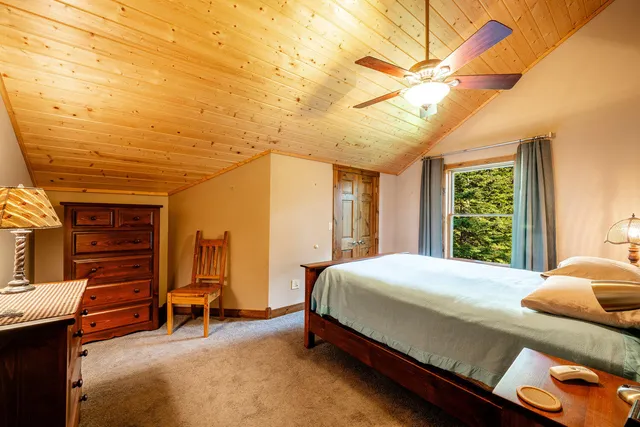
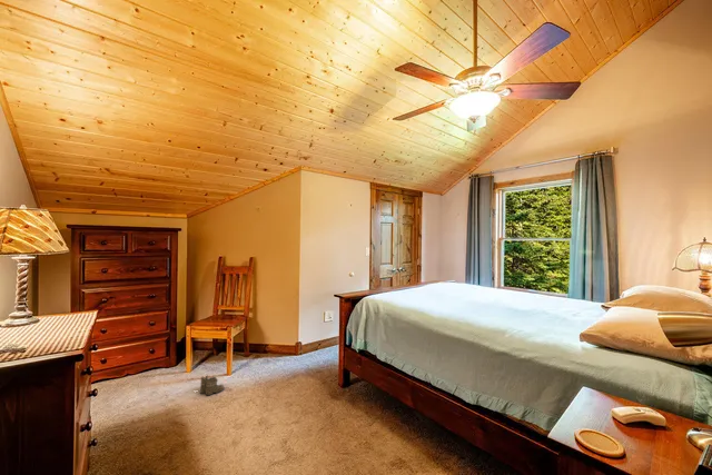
+ boots [199,375,226,397]
